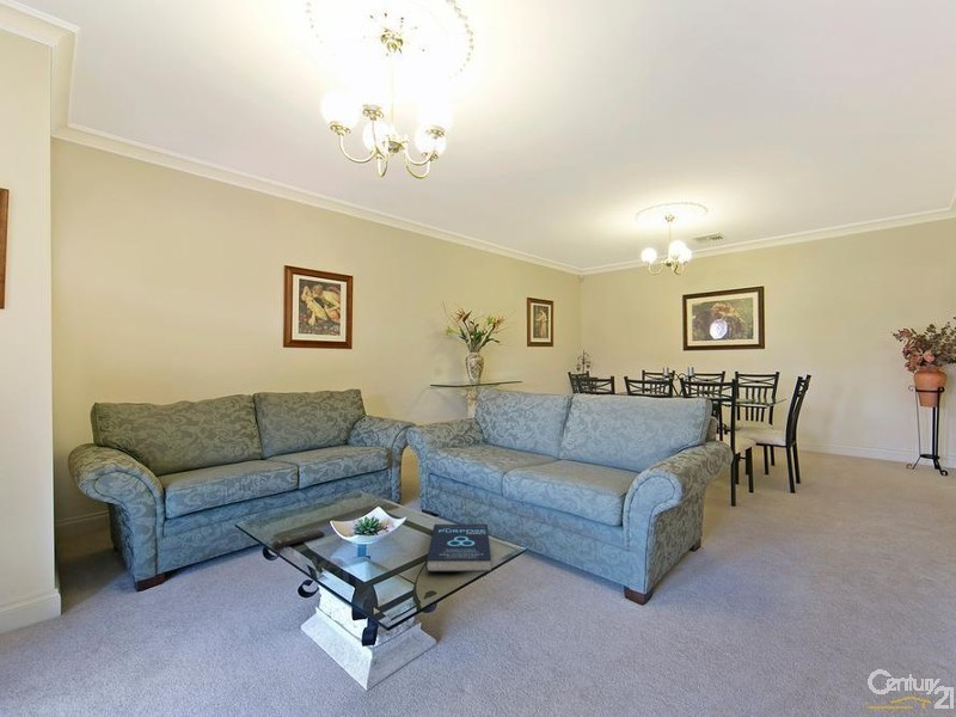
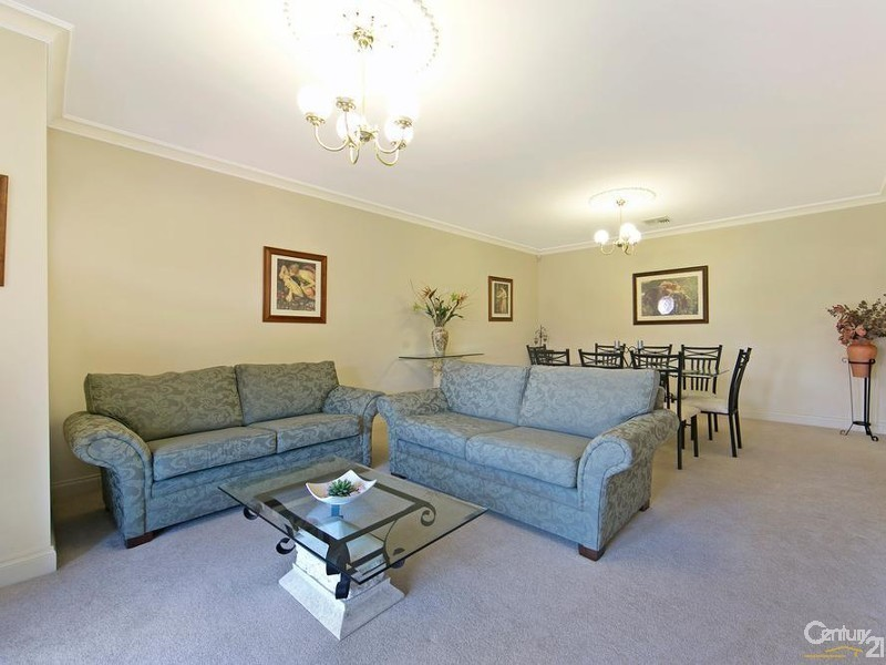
- remote control [271,528,325,550]
- book [425,523,492,572]
